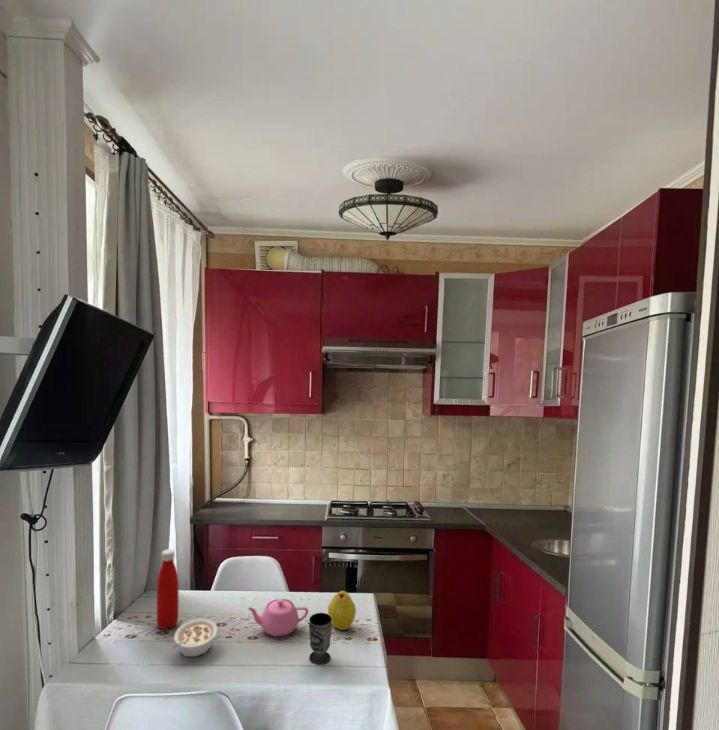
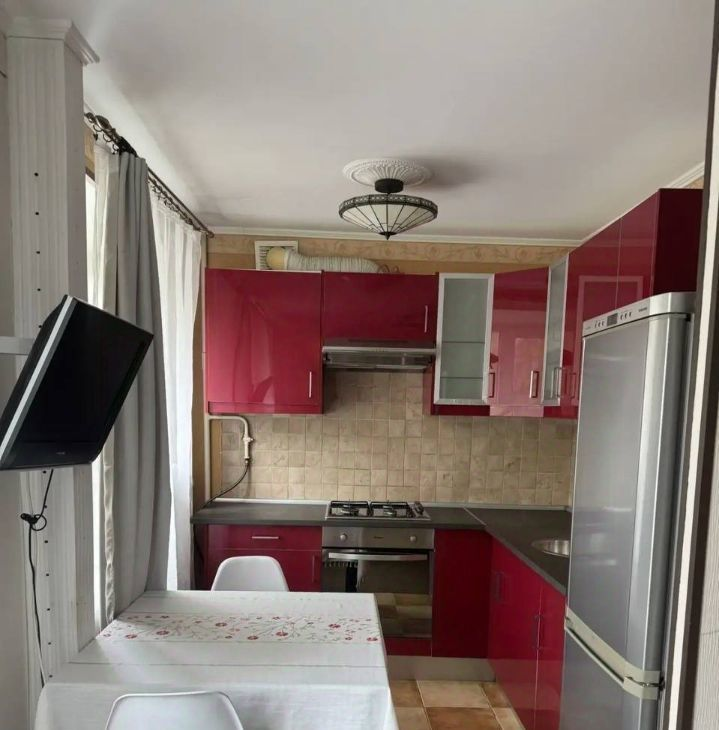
- teapot [246,598,309,638]
- cup [308,612,333,666]
- bottle [156,548,180,630]
- fruit [327,590,357,631]
- legume [170,618,218,658]
